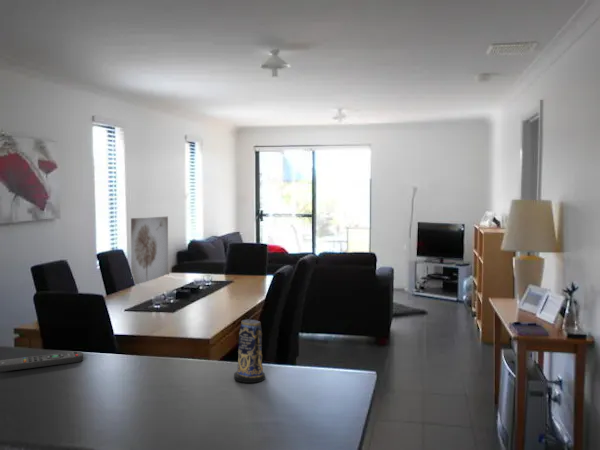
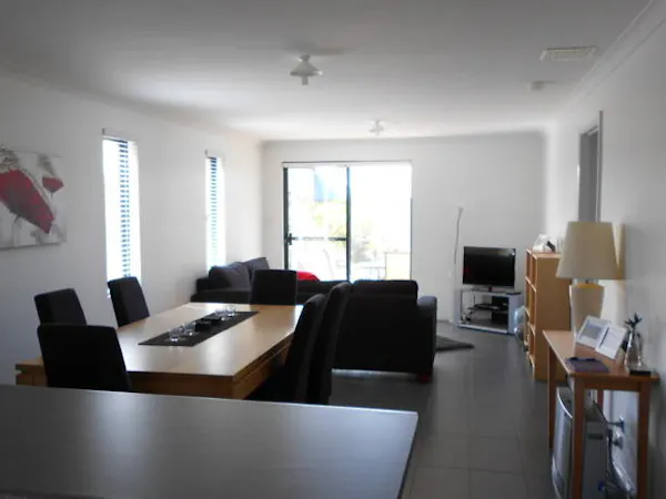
- candle [233,319,266,384]
- remote control [0,350,84,373]
- wall art [130,216,169,285]
